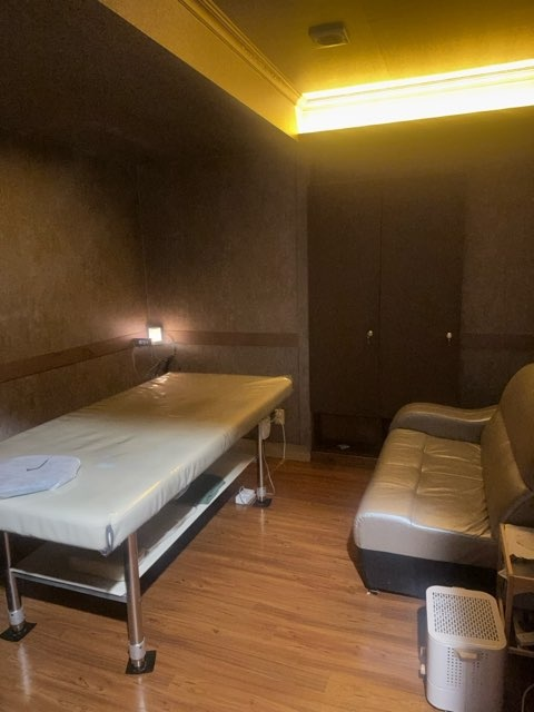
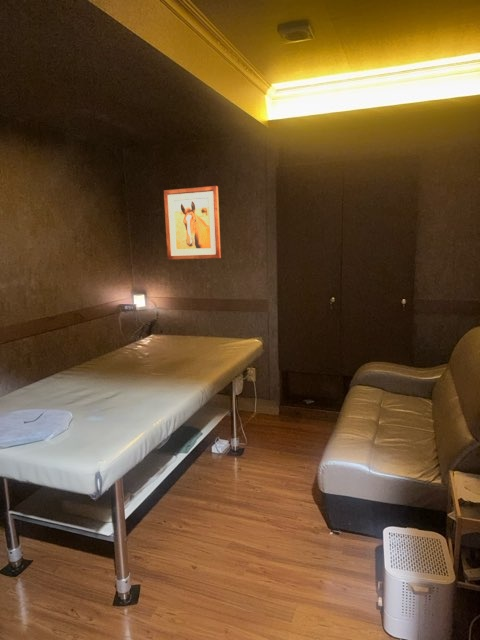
+ wall art [163,185,222,261]
